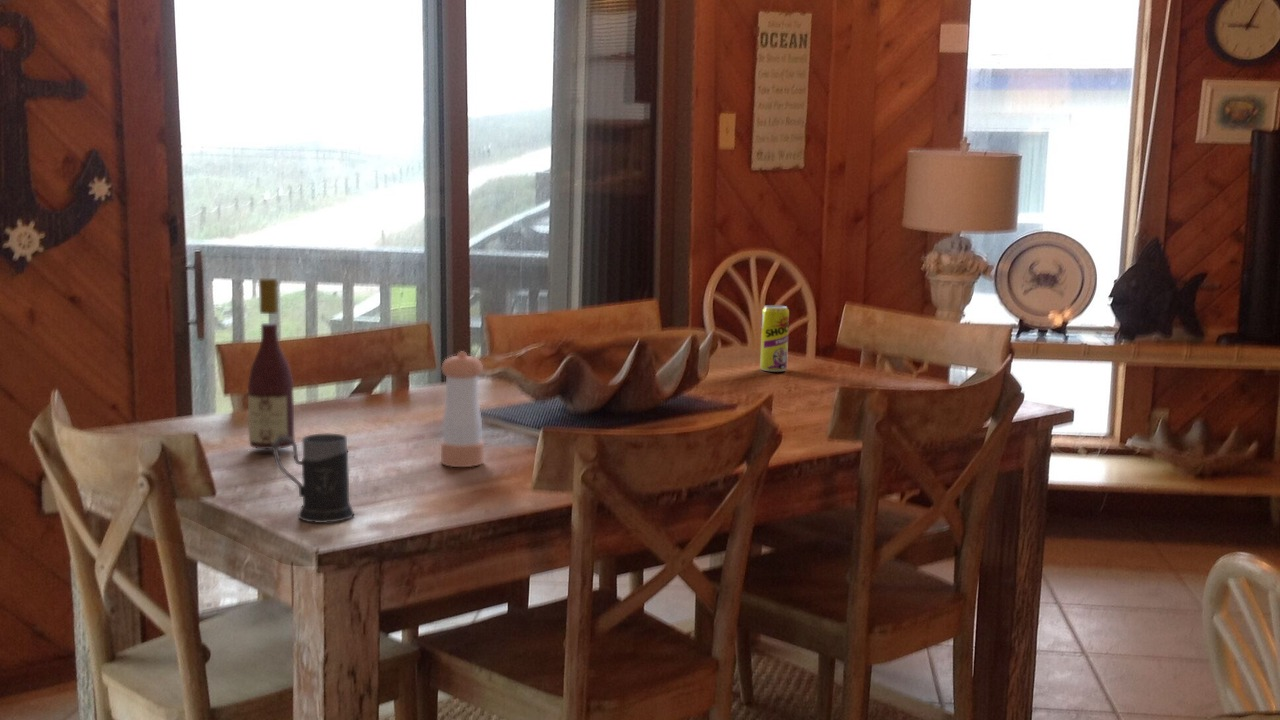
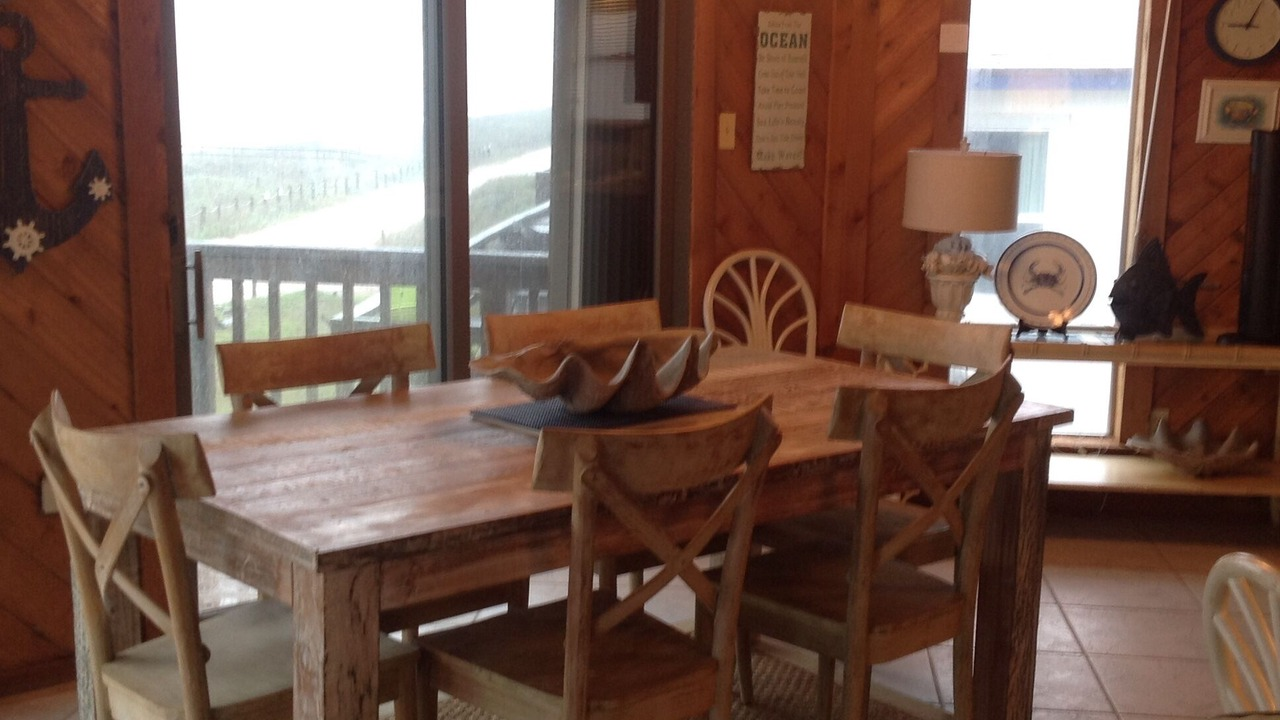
- pepper shaker [440,351,485,468]
- beverage can [759,304,790,373]
- mug [272,433,355,524]
- wine bottle [247,277,296,450]
